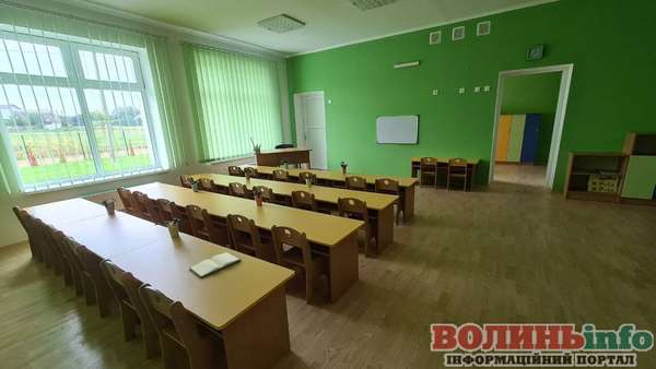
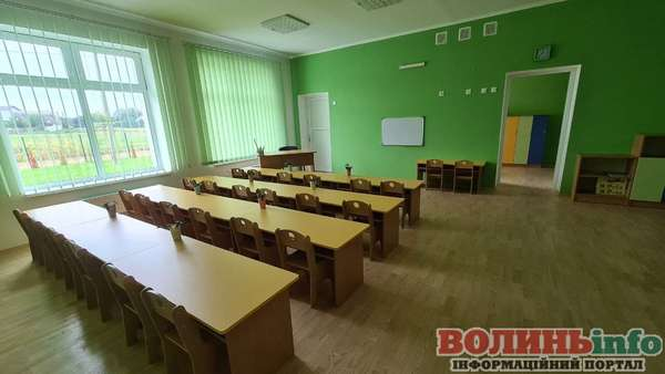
- hardback book [188,251,242,278]
